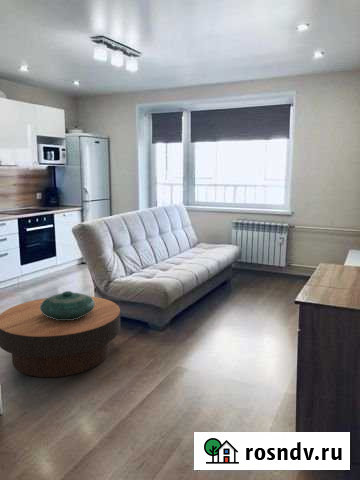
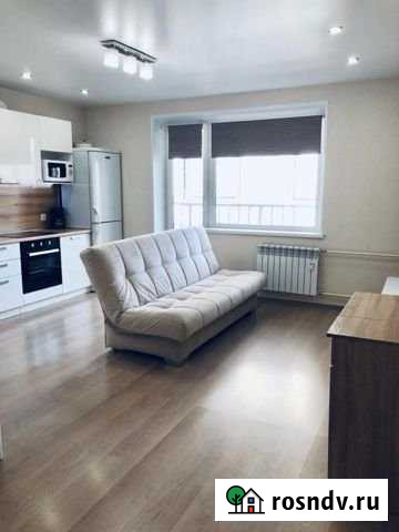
- decorative bowl [40,290,95,320]
- coffee table [0,296,121,378]
